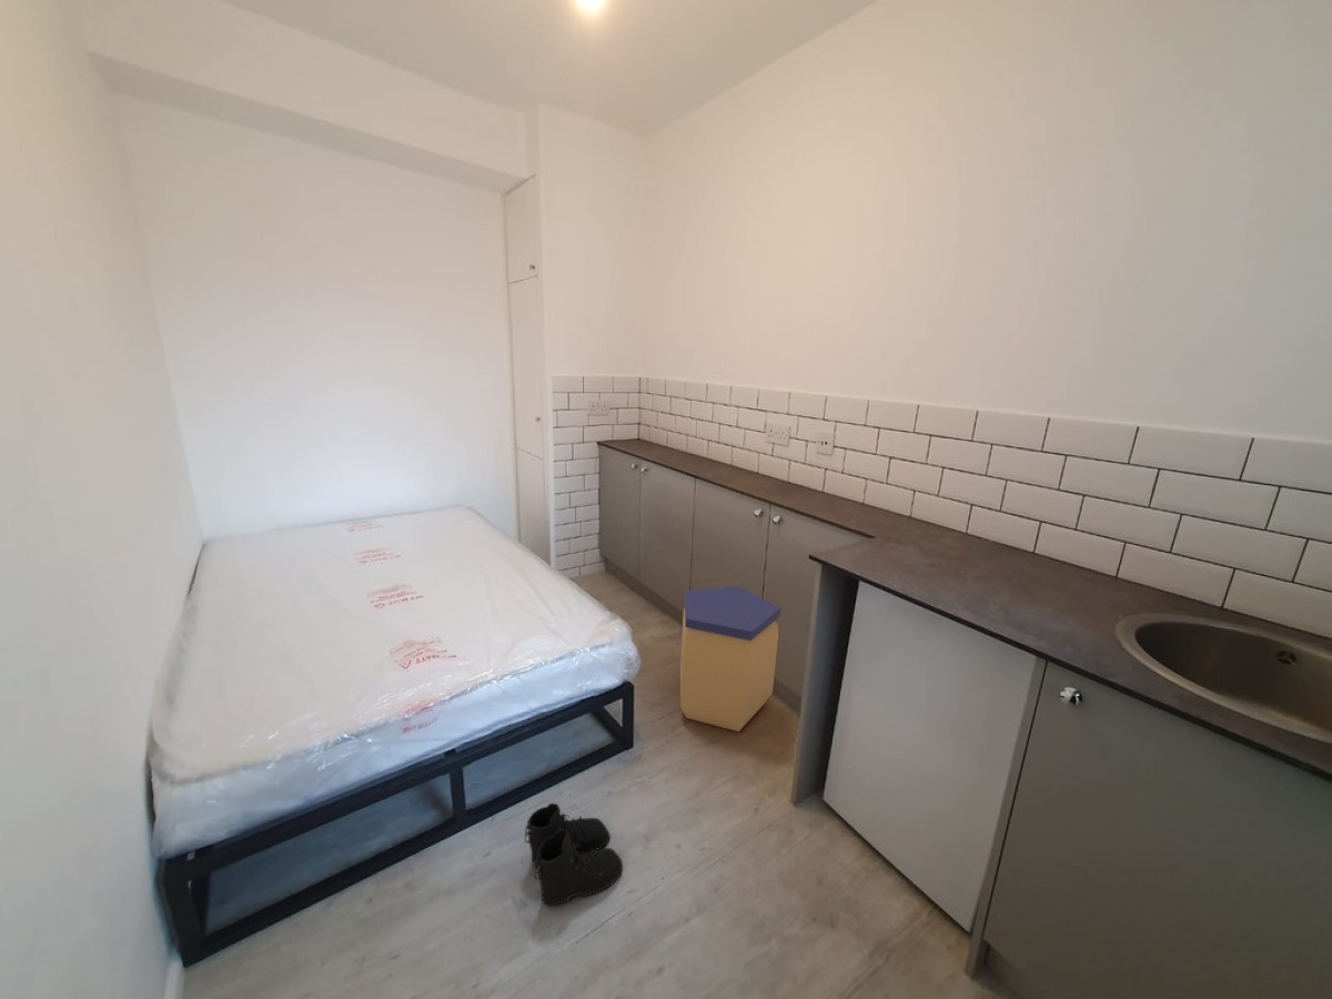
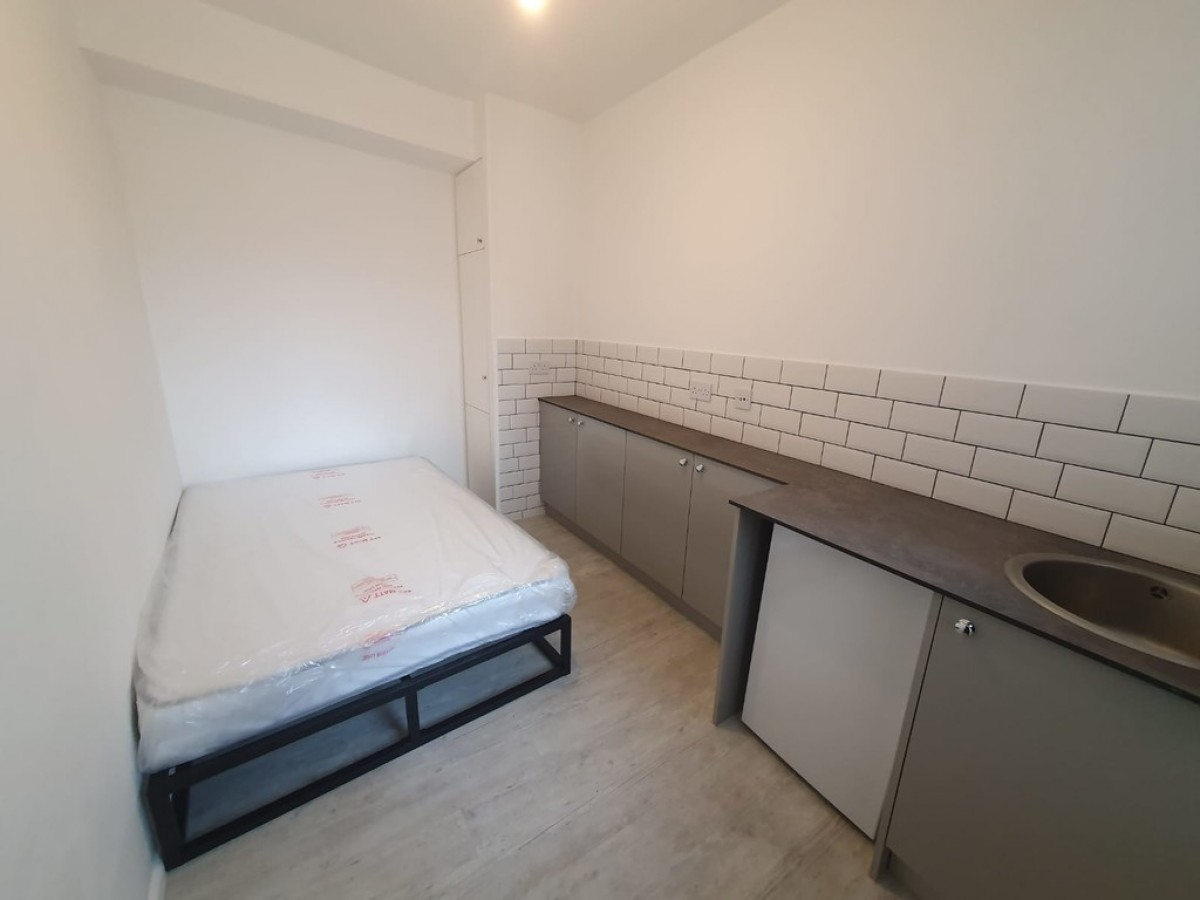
- boots [524,803,624,907]
- trash can [679,585,781,733]
